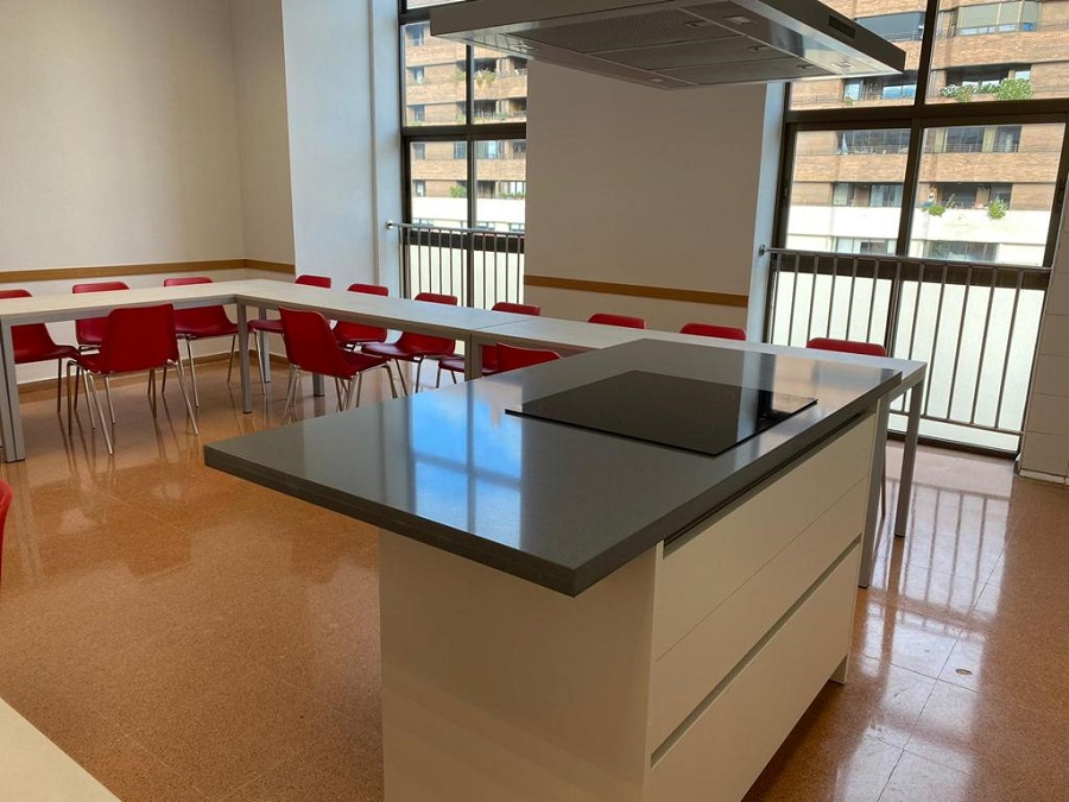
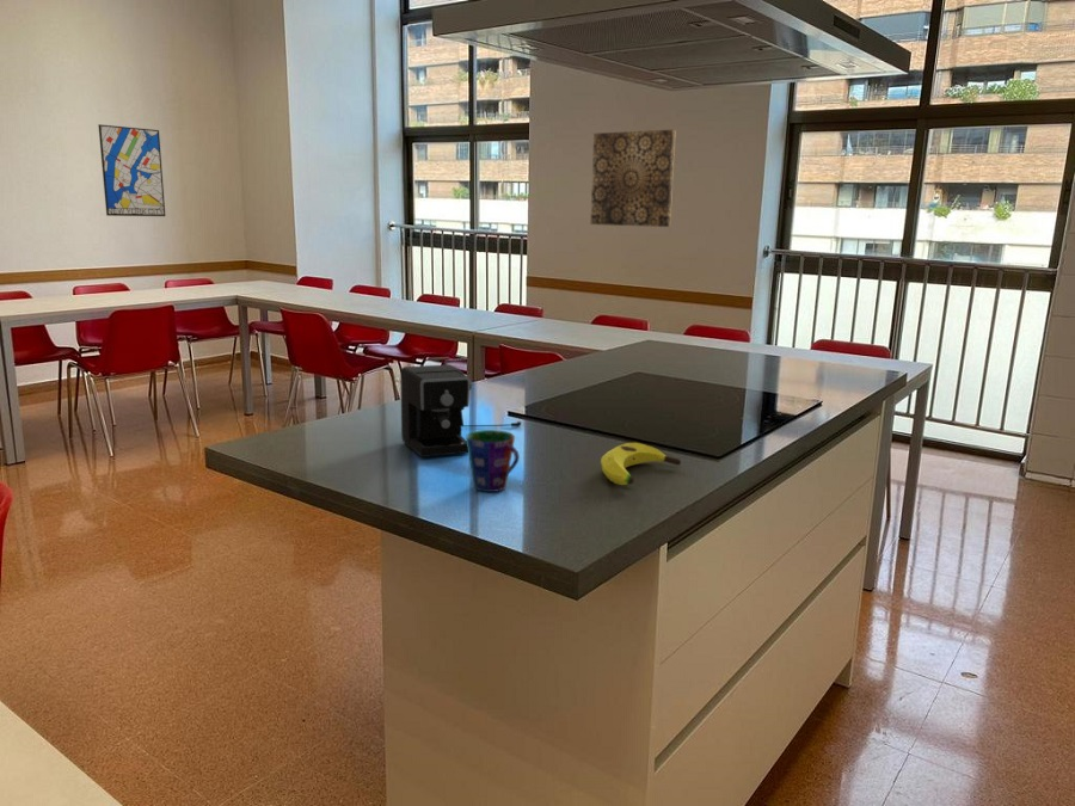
+ coffee maker [399,363,522,459]
+ banana [600,442,682,486]
+ cup [465,429,521,493]
+ wall art [97,123,166,217]
+ wall art [590,129,677,228]
